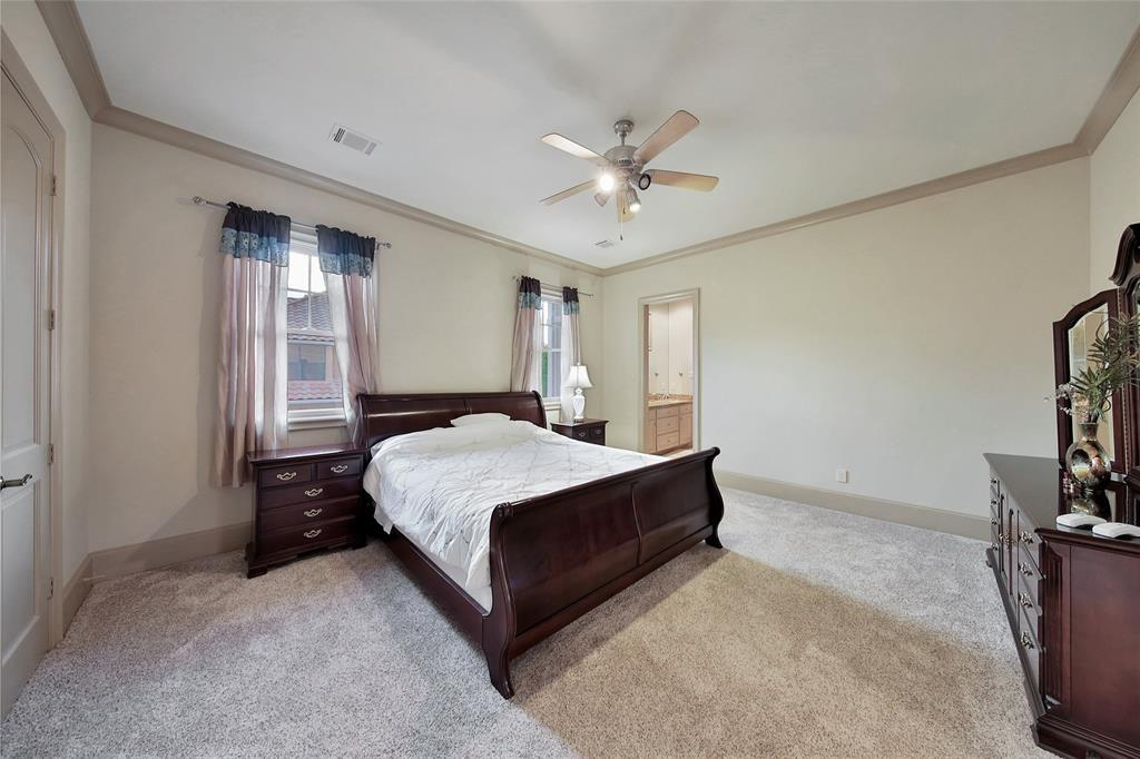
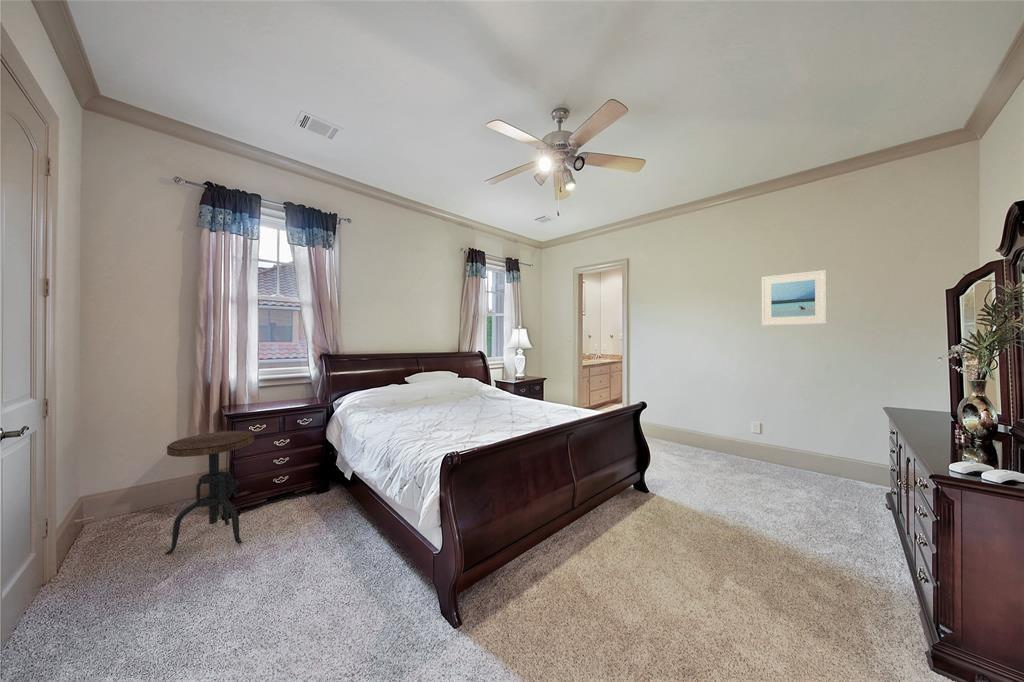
+ side table [164,430,255,556]
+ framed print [761,269,828,326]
